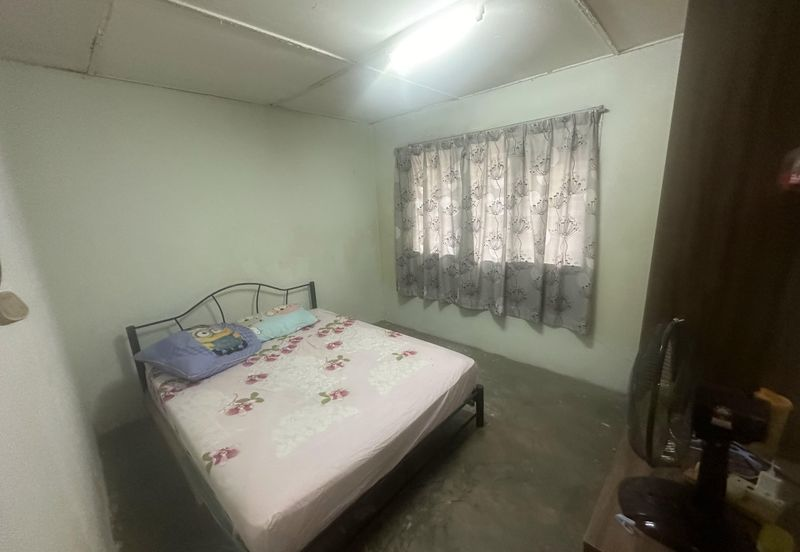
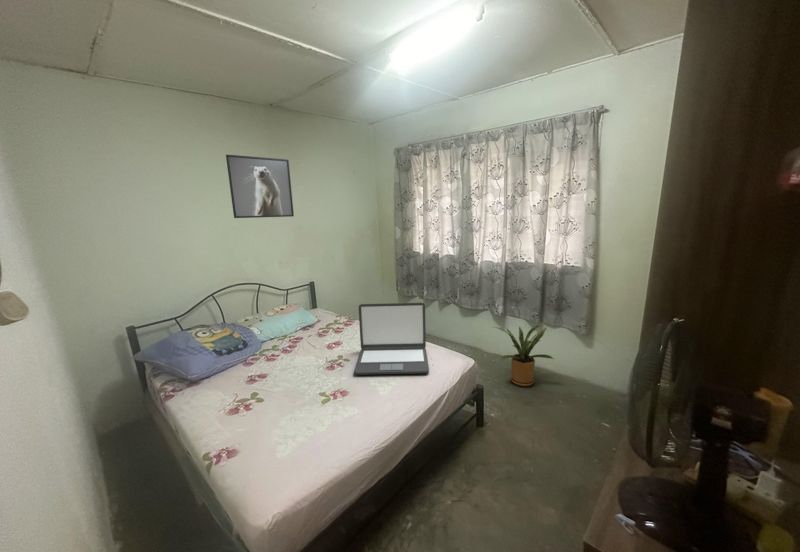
+ house plant [493,322,556,387]
+ laptop [353,302,430,376]
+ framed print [225,154,295,219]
